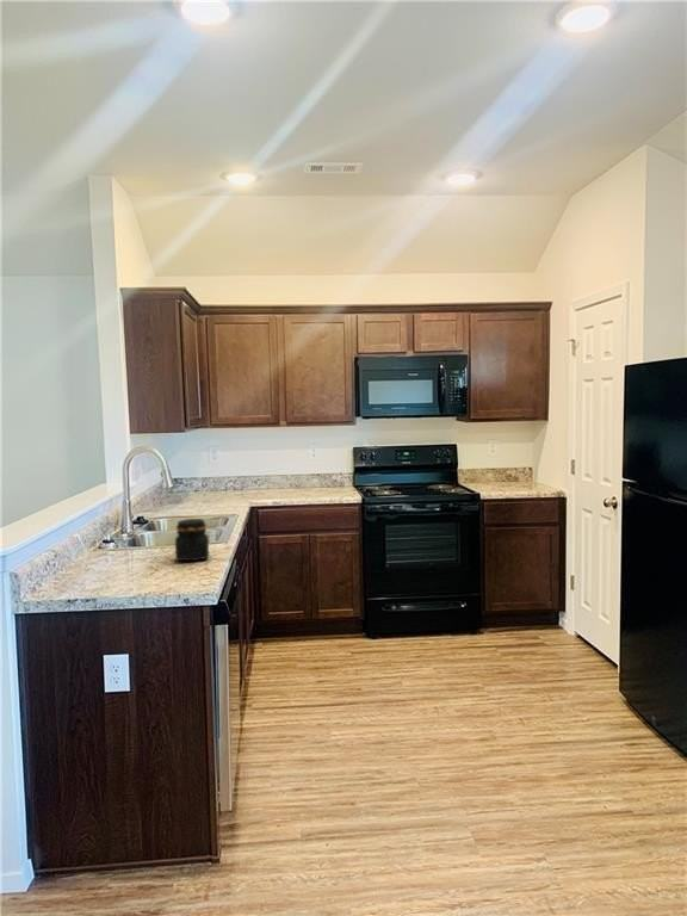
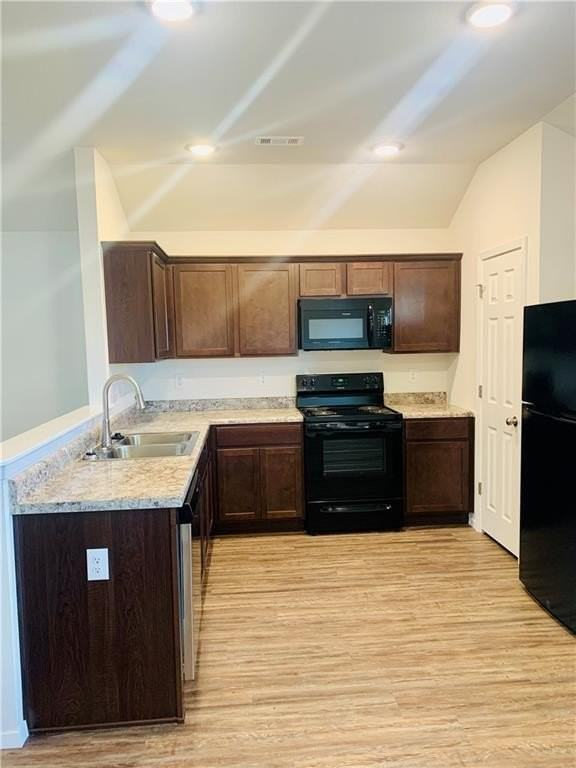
- jar [174,518,210,562]
